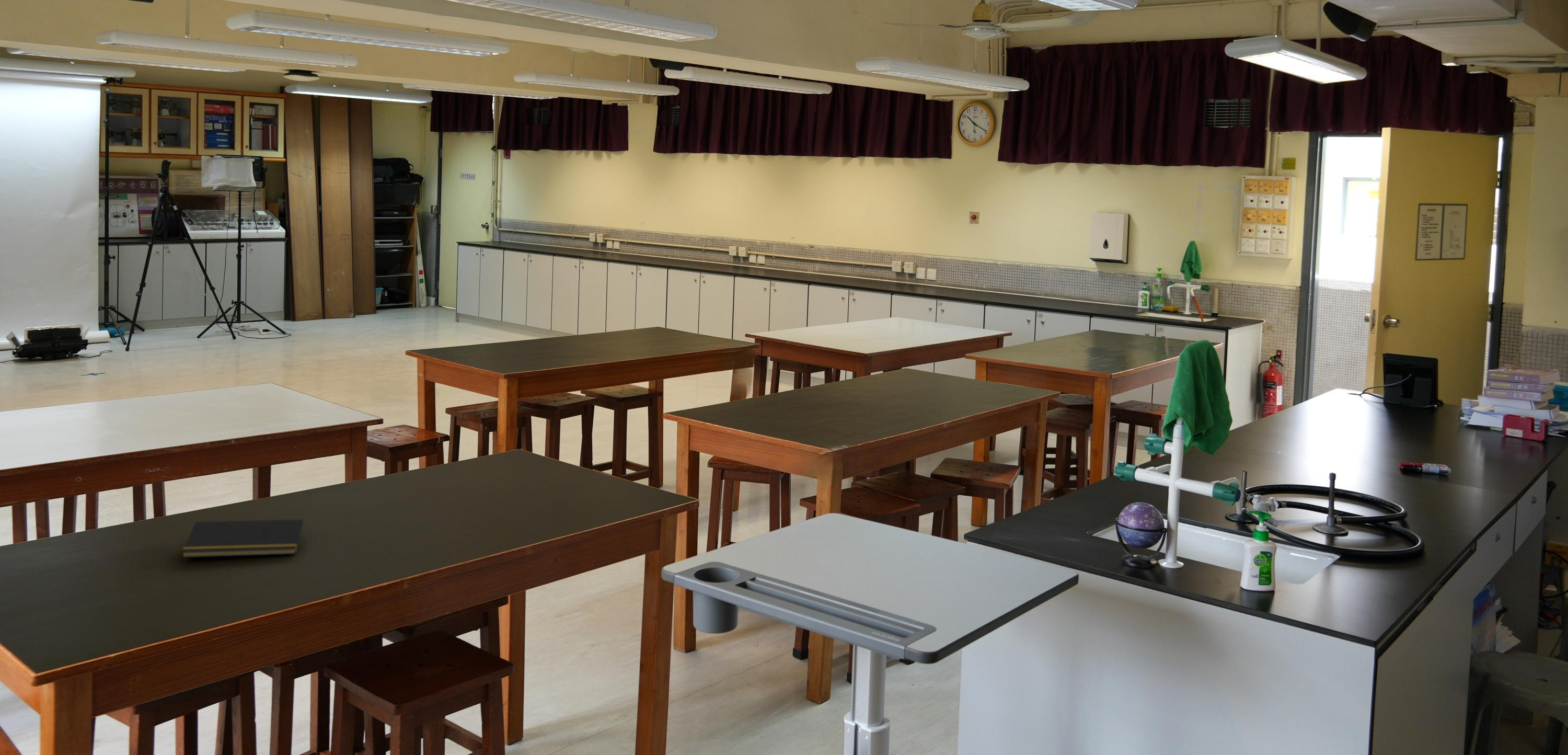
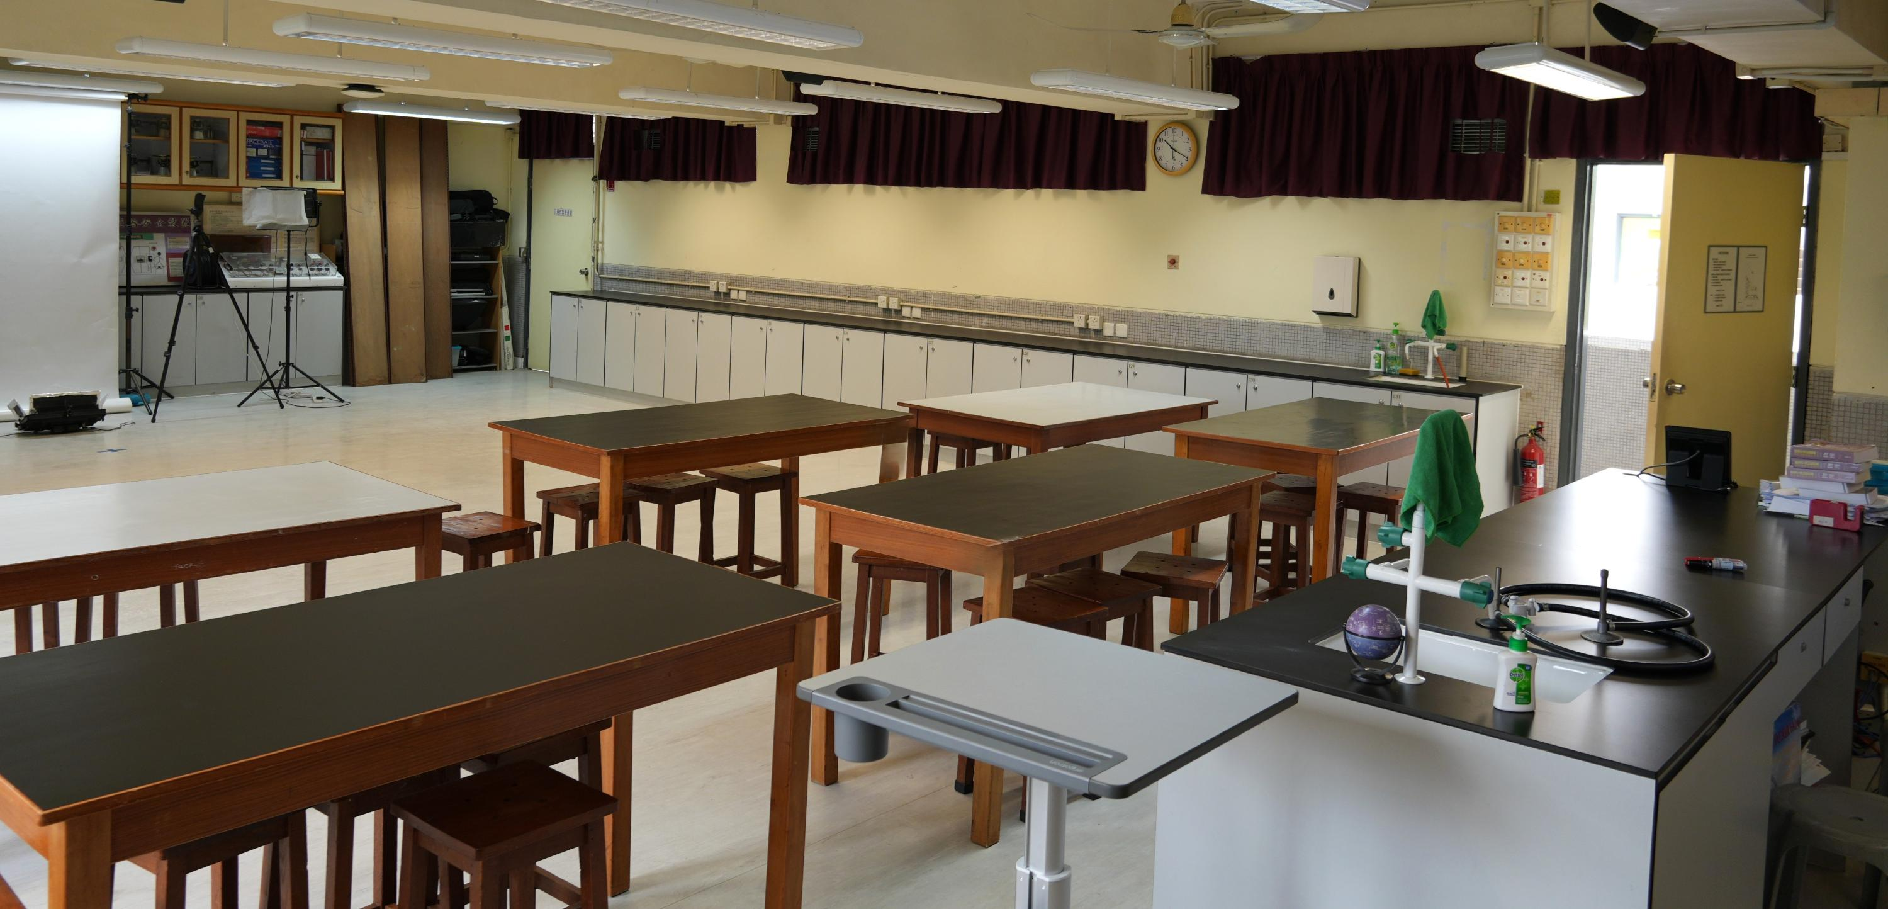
- notepad [181,519,303,558]
